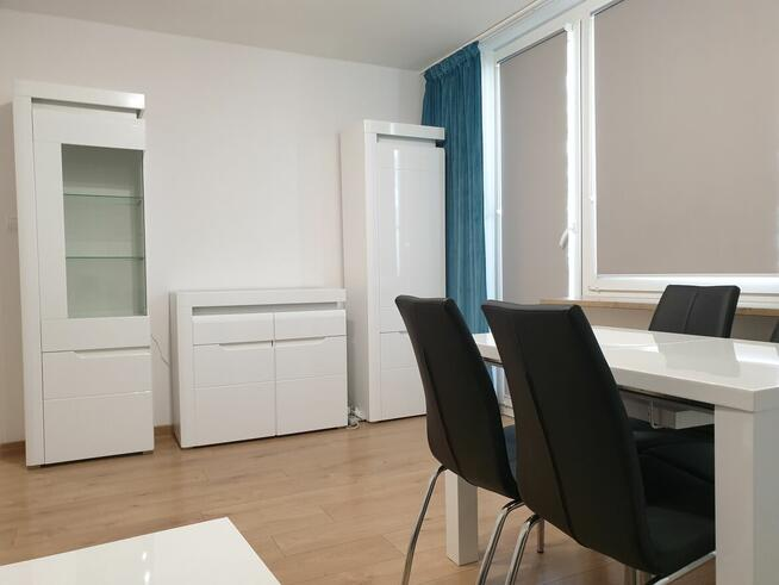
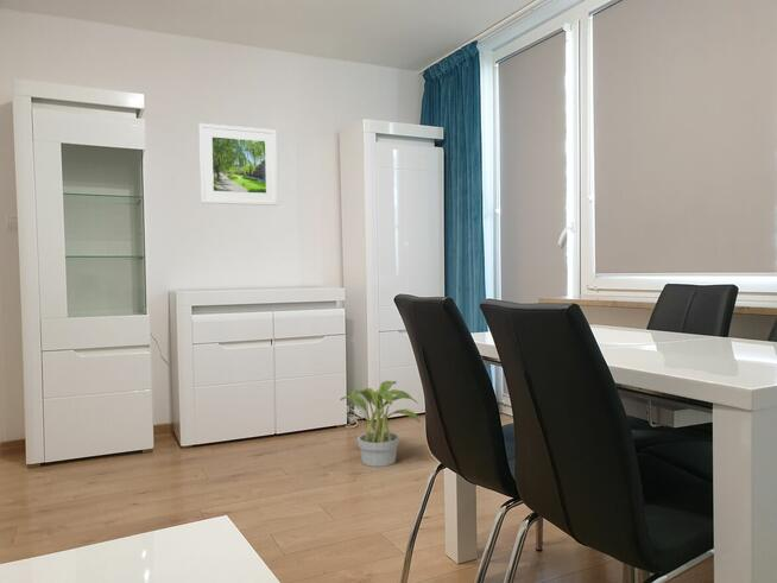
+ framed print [197,122,279,207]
+ potted plant [339,380,422,468]
